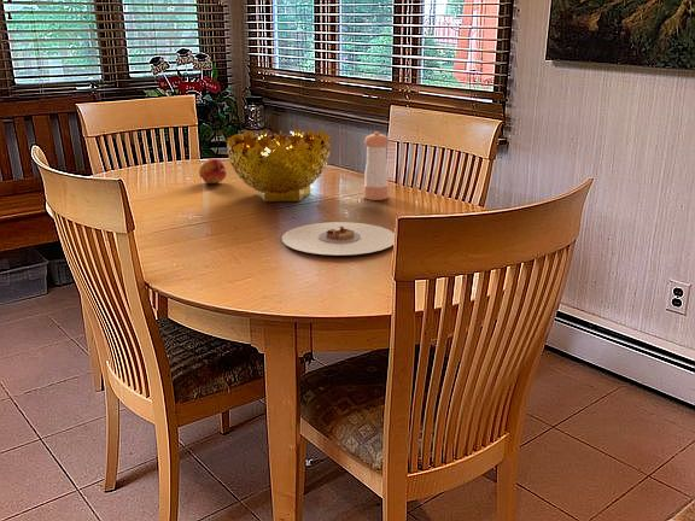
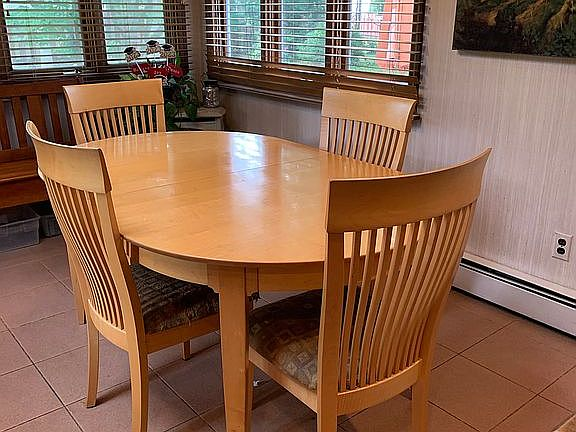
- plate [281,221,396,256]
- decorative bowl [226,128,332,203]
- fruit [198,158,228,185]
- pepper shaker [362,130,390,201]
